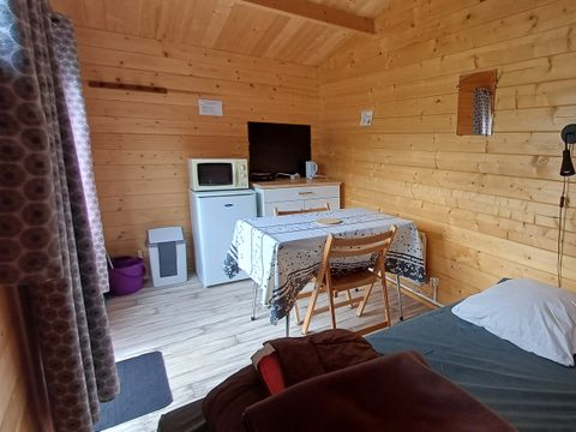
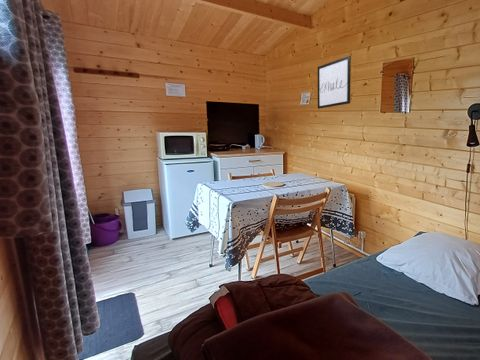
+ wall art [317,55,352,110]
